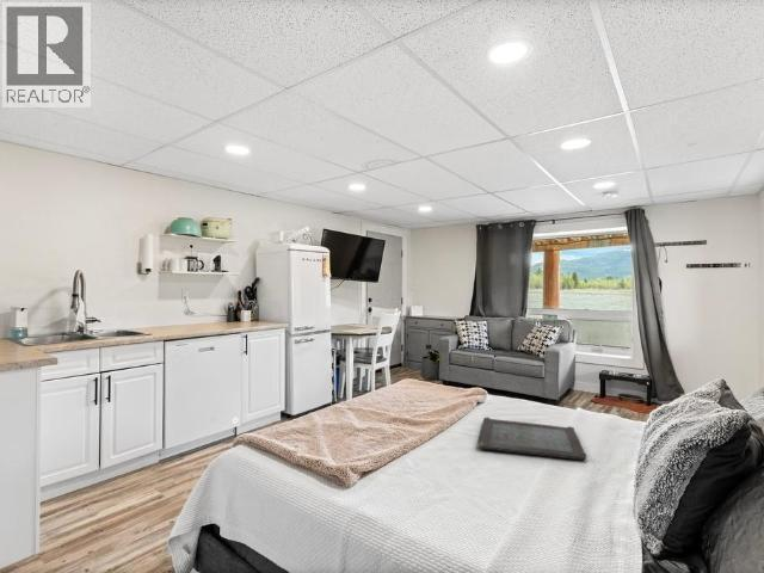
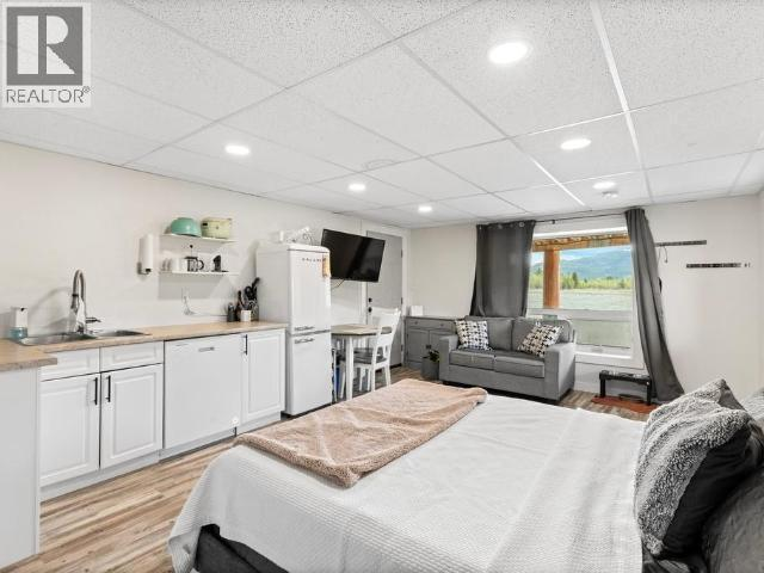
- serving tray [475,417,587,461]
